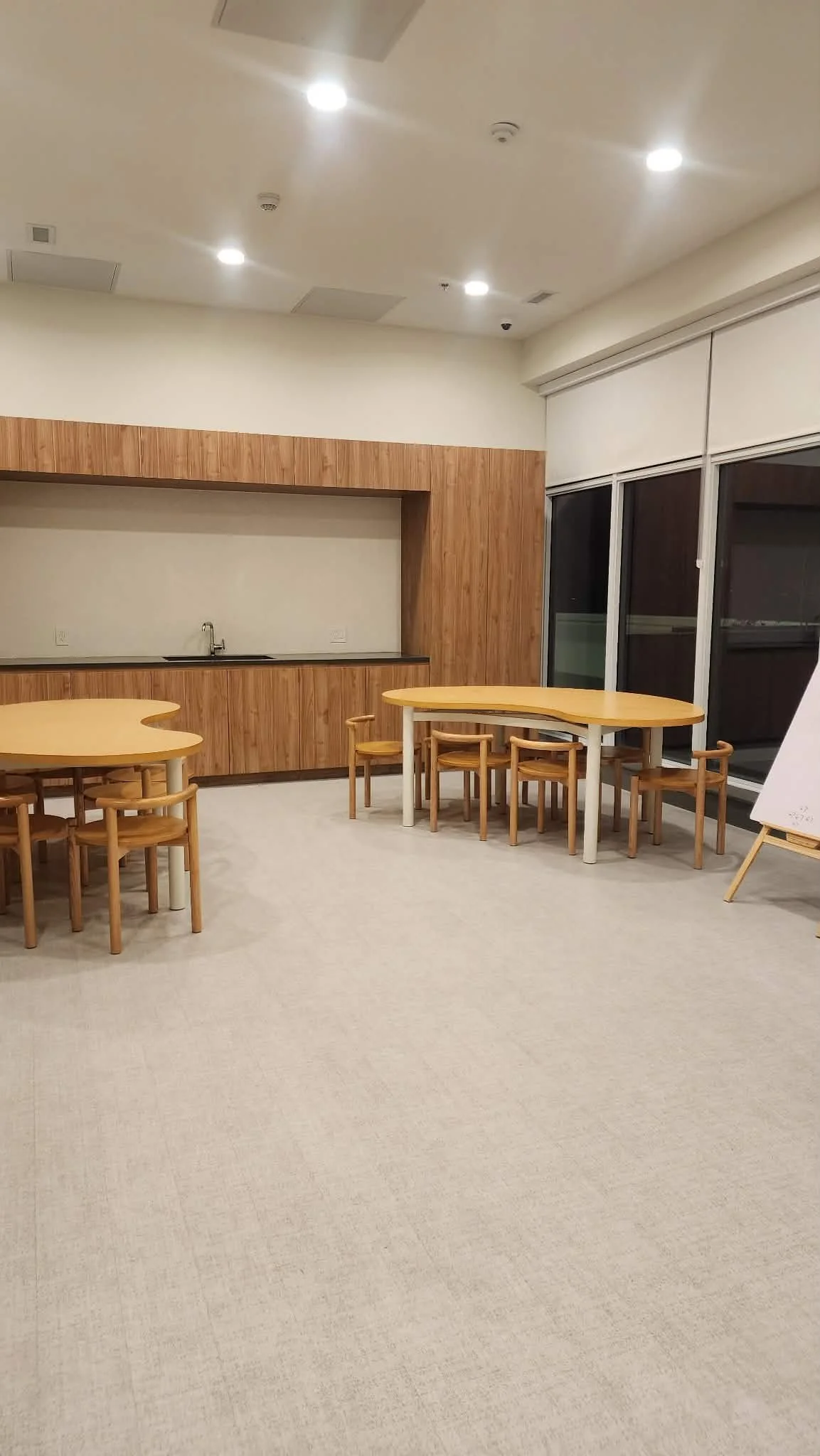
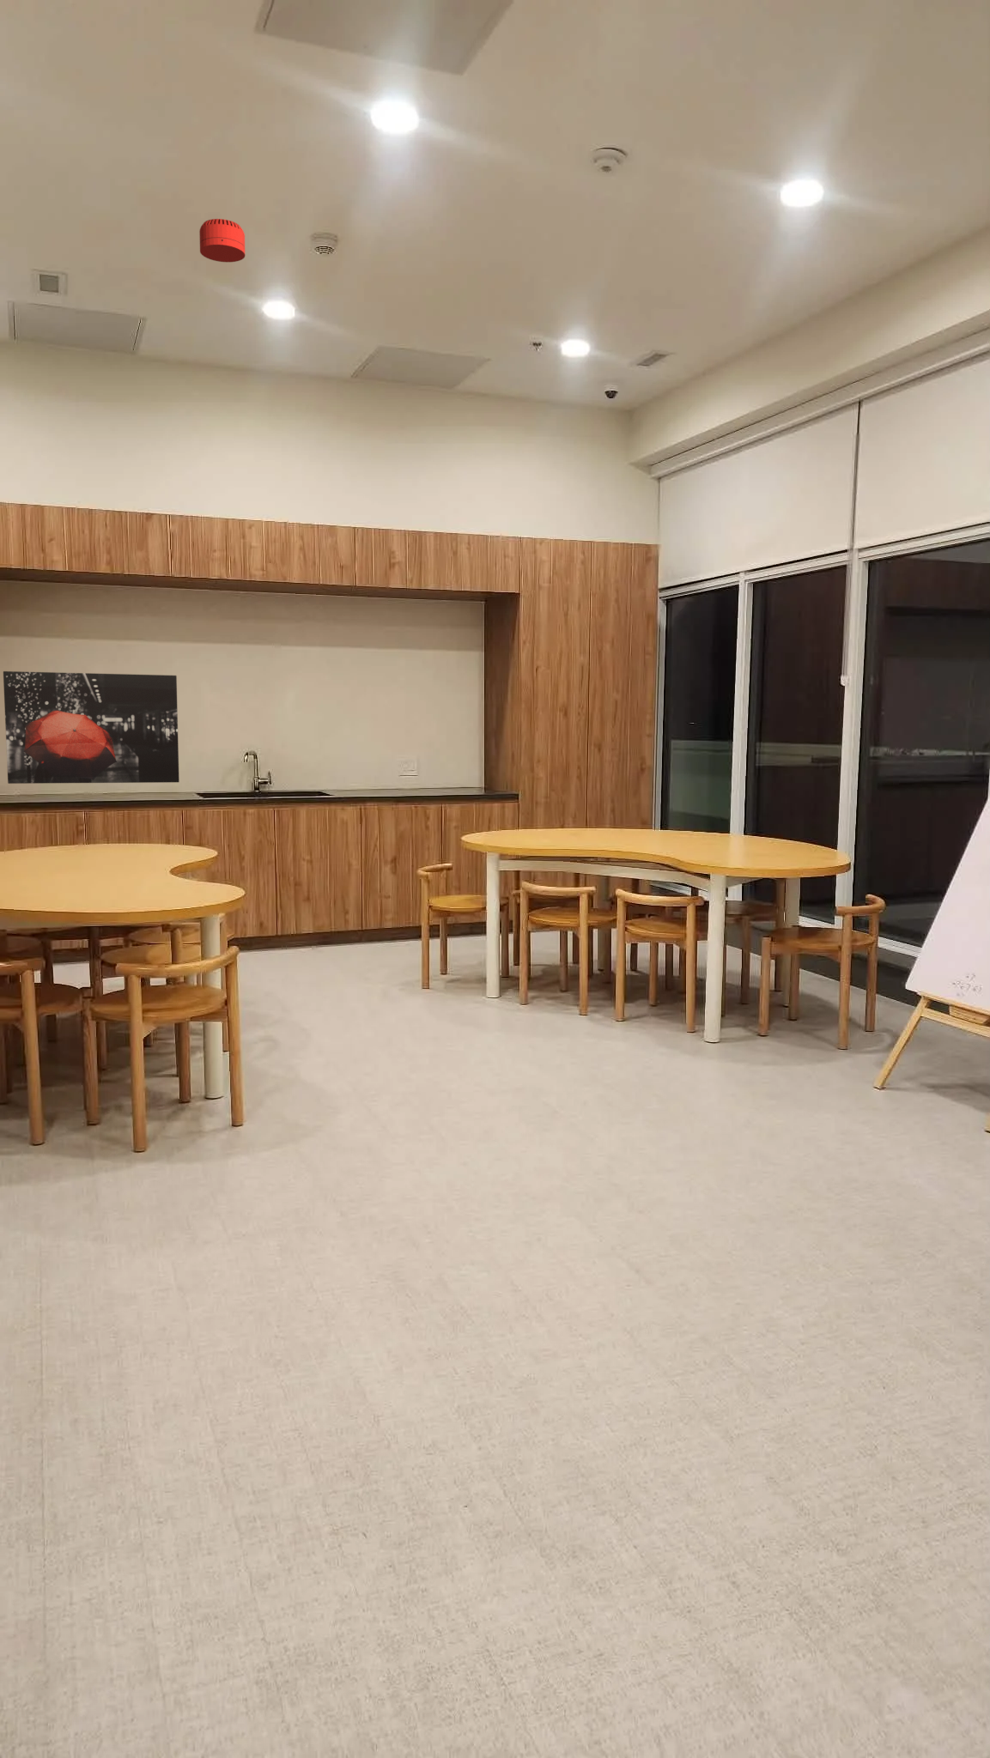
+ smoke detector [198,219,245,263]
+ wall art [2,670,180,785]
